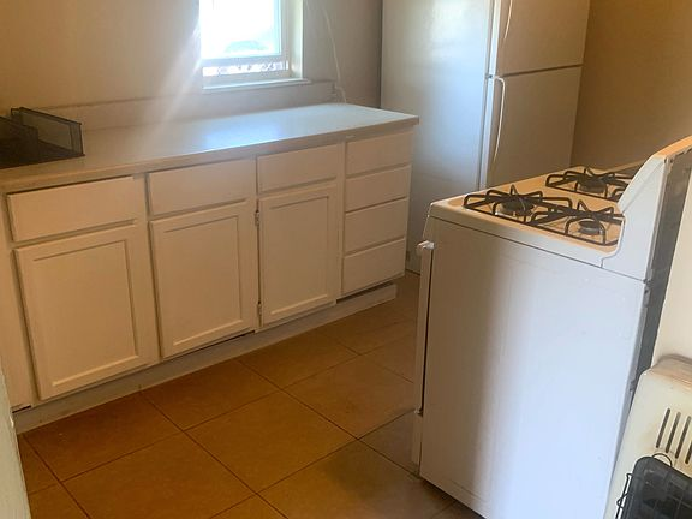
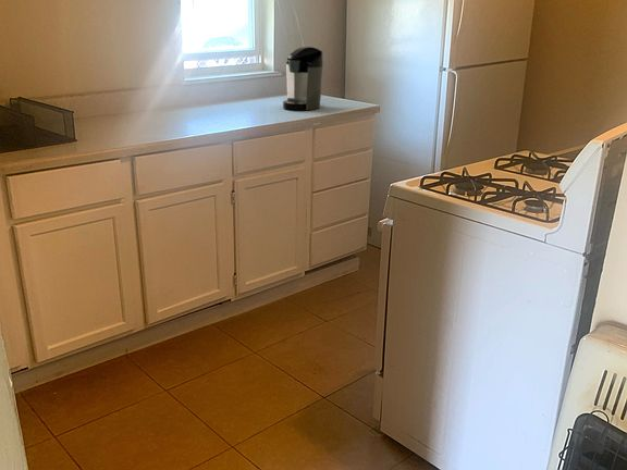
+ coffee maker [282,46,324,111]
